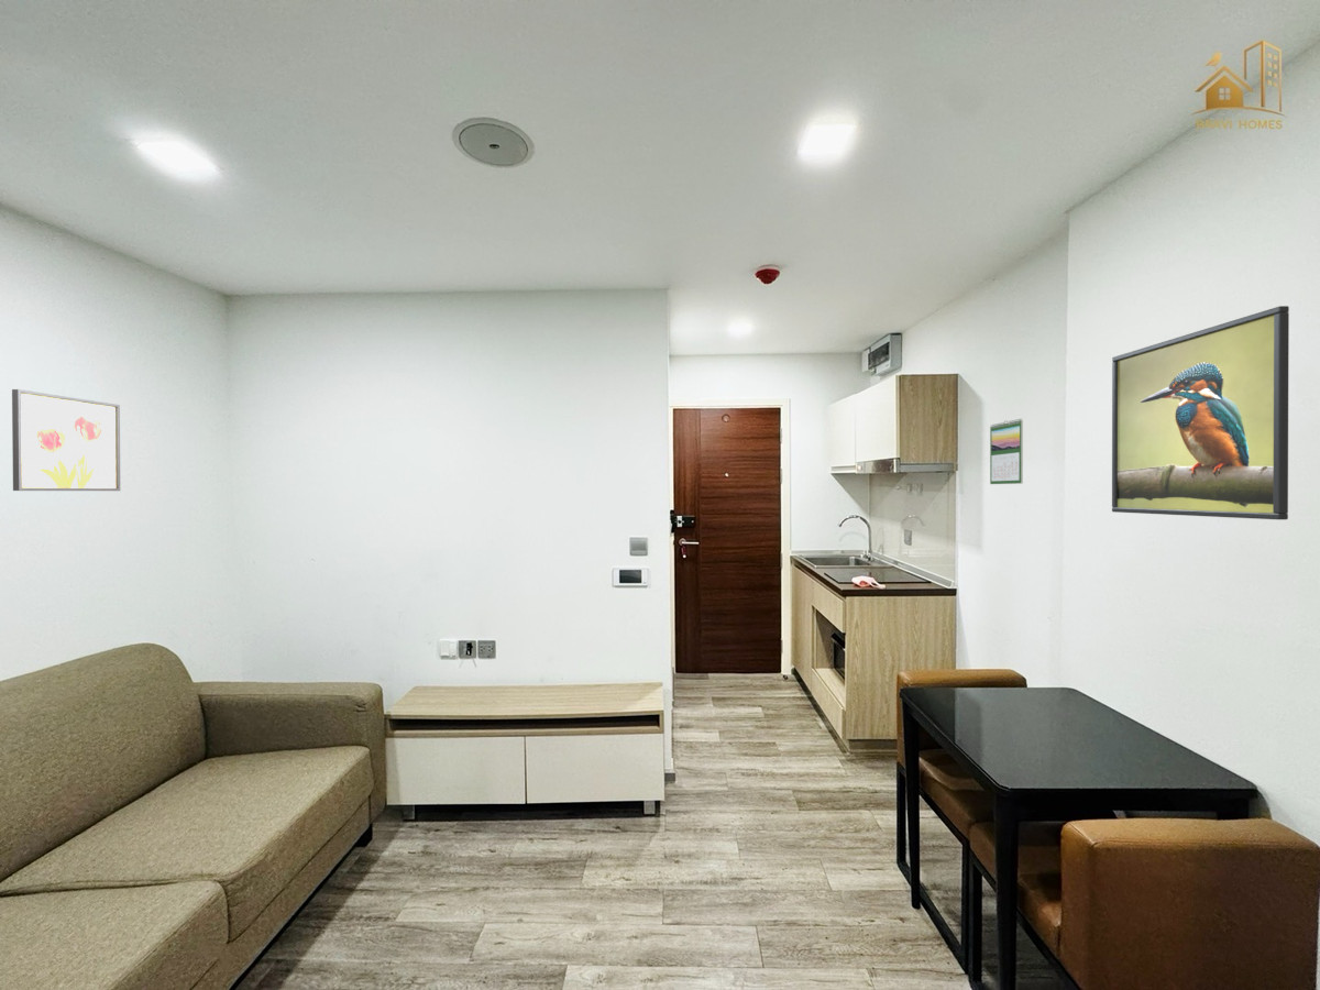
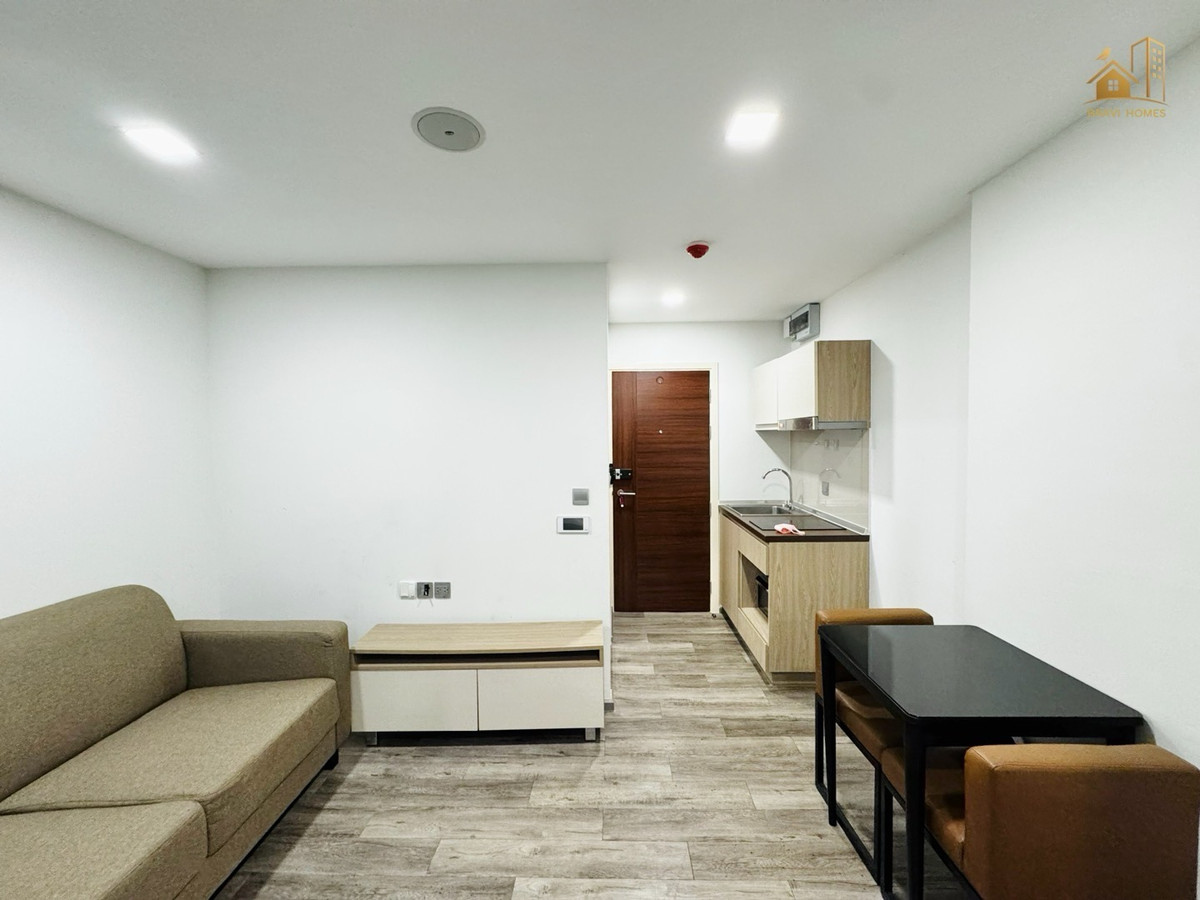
- calendar [989,418,1024,485]
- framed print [1111,305,1290,520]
- wall art [11,388,121,492]
